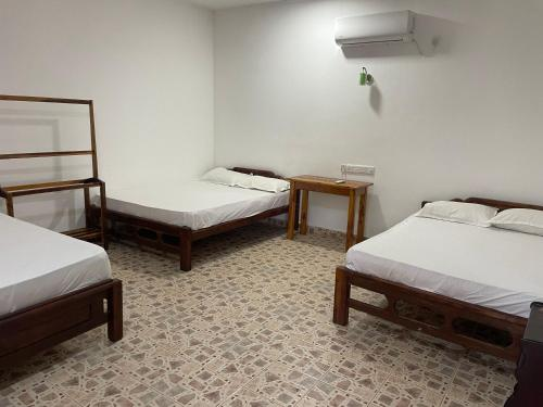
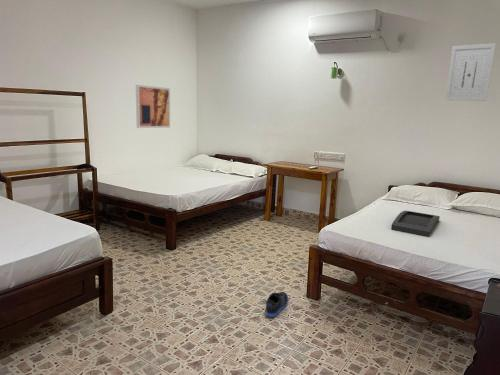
+ wall art [135,84,171,129]
+ tray [390,210,441,237]
+ wall art [444,42,497,102]
+ sneaker [265,291,289,318]
